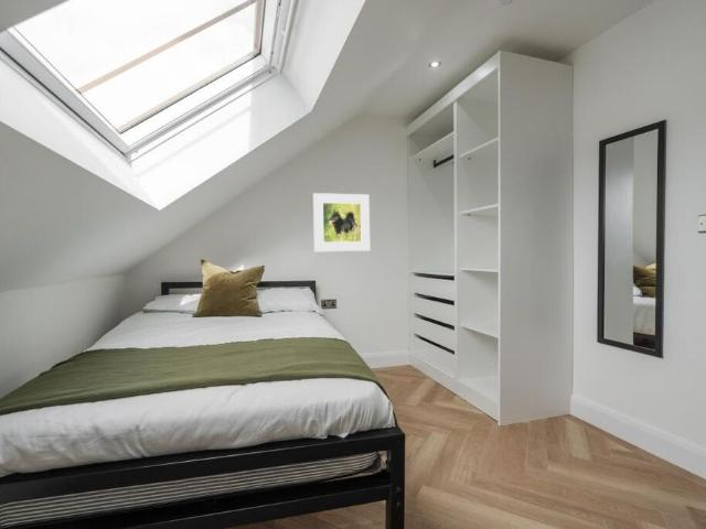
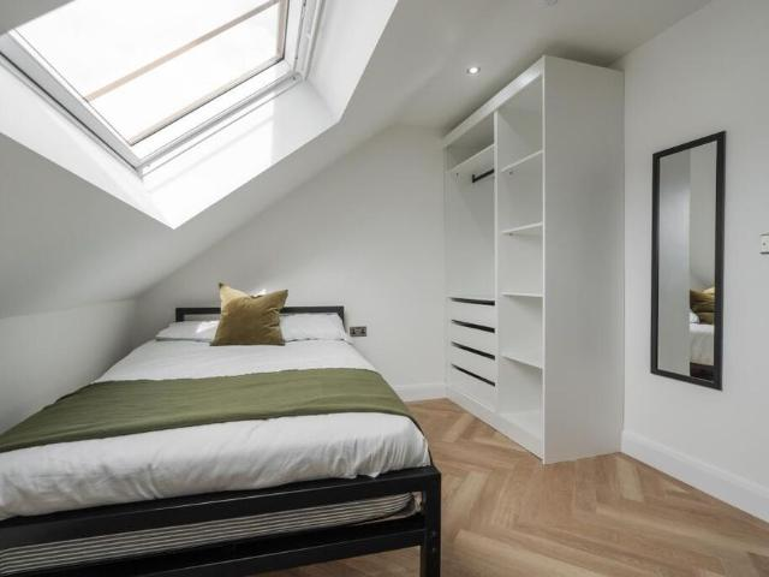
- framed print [312,192,371,252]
